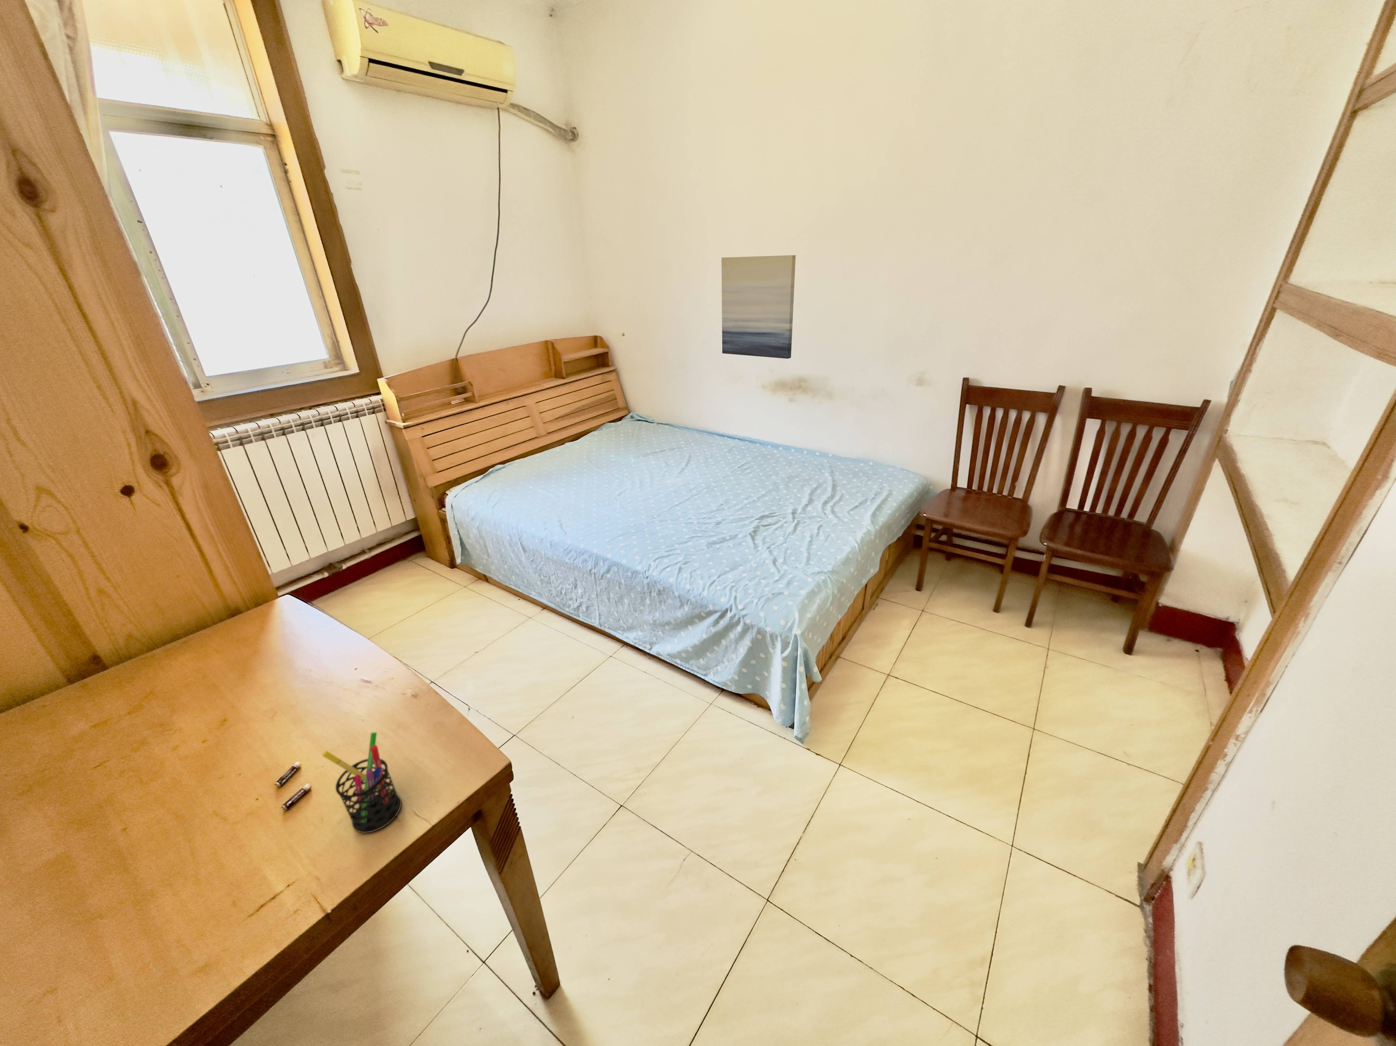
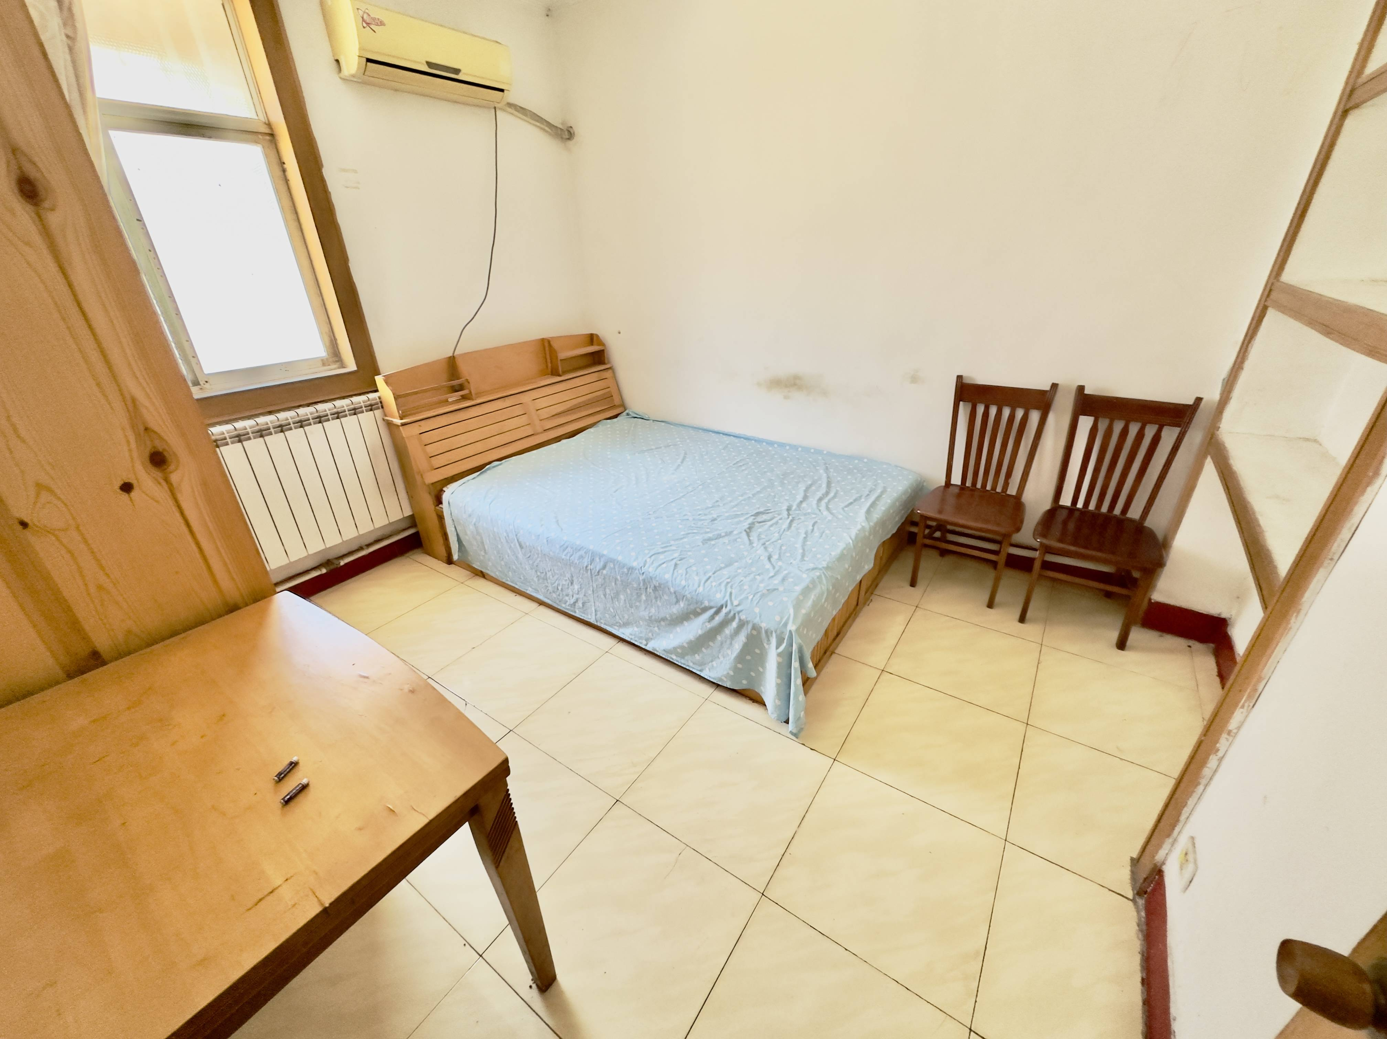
- pen holder [322,732,401,833]
- wall art [721,255,796,359]
